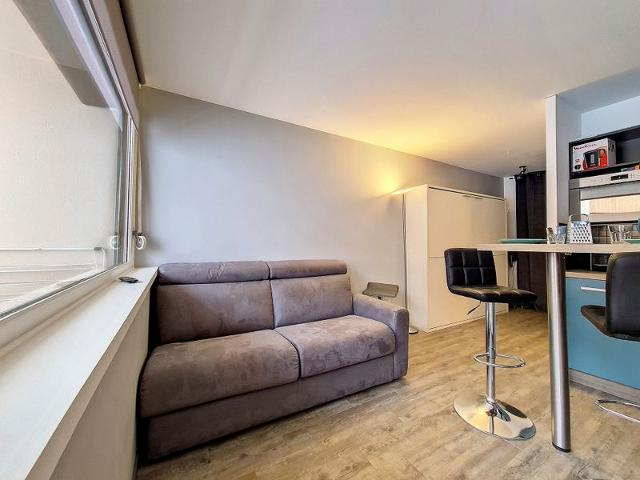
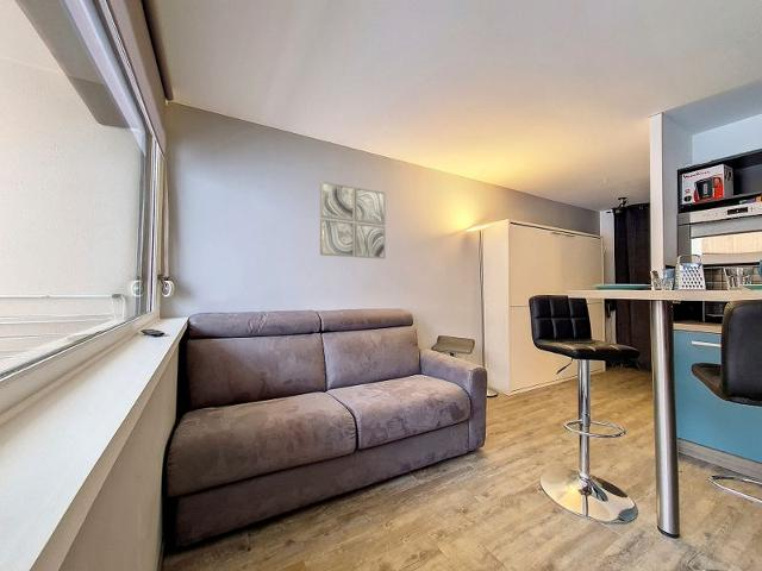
+ wall art [319,180,387,261]
